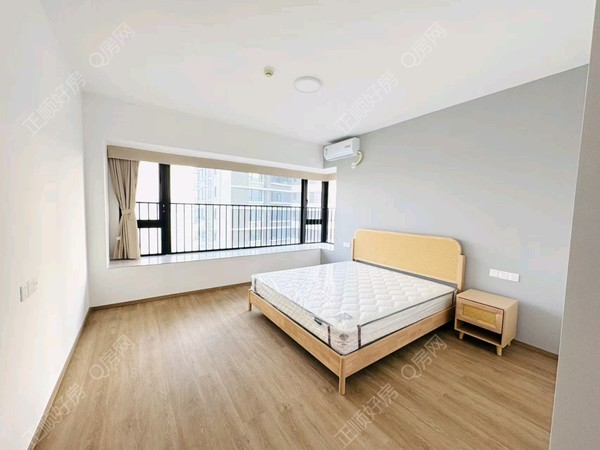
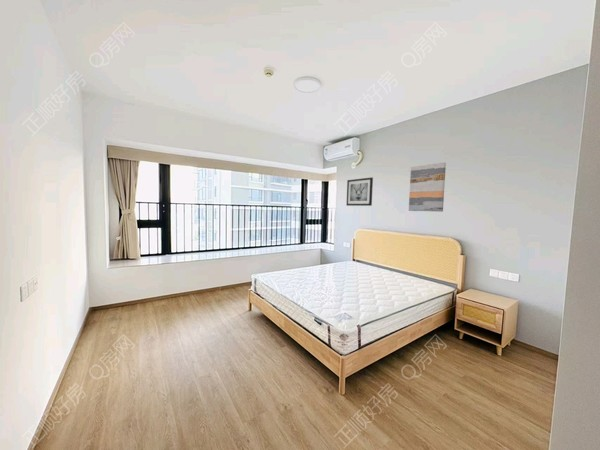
+ wall art [408,162,447,213]
+ wall art [345,176,374,207]
